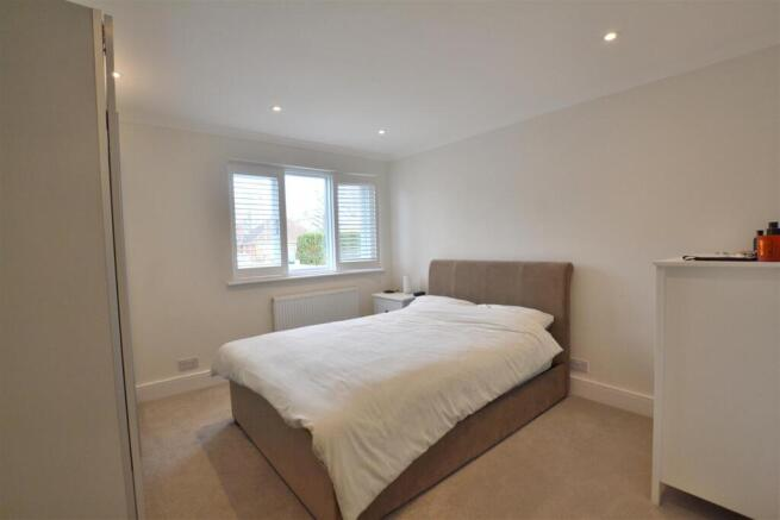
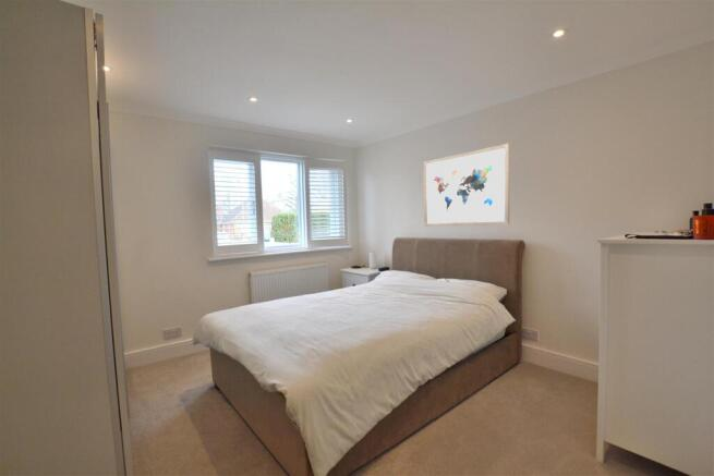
+ wall art [423,143,510,228]
